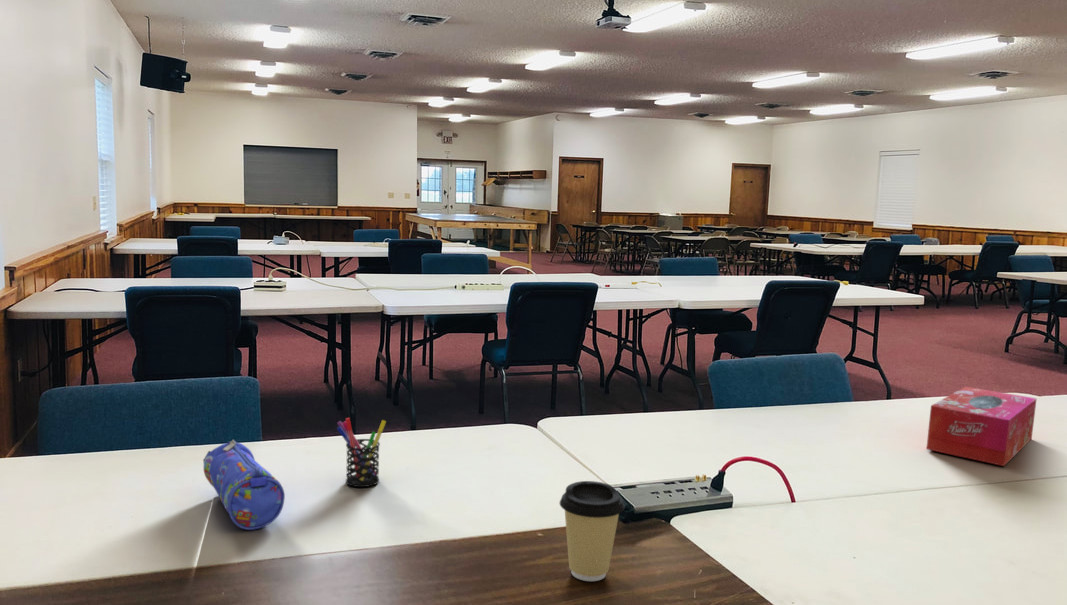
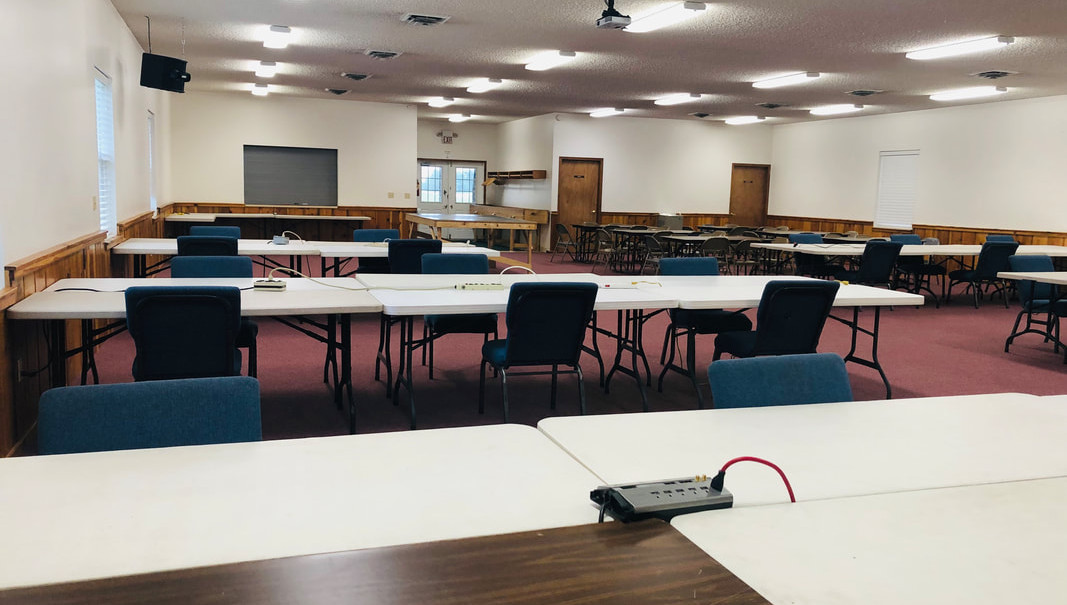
- pen holder [336,417,387,488]
- pencil case [202,439,286,531]
- coffee cup [559,480,626,582]
- tissue box [925,386,1038,467]
